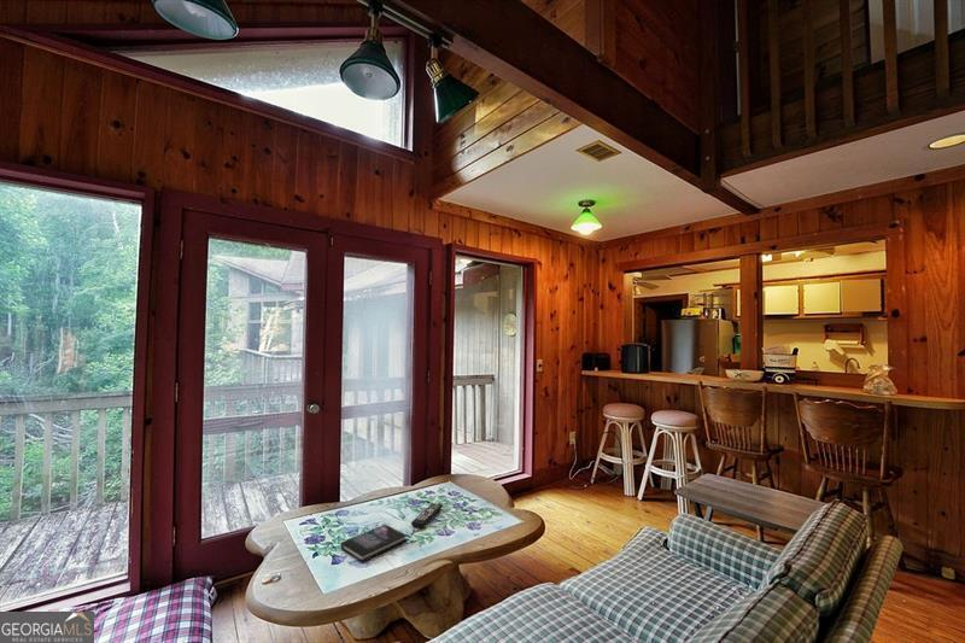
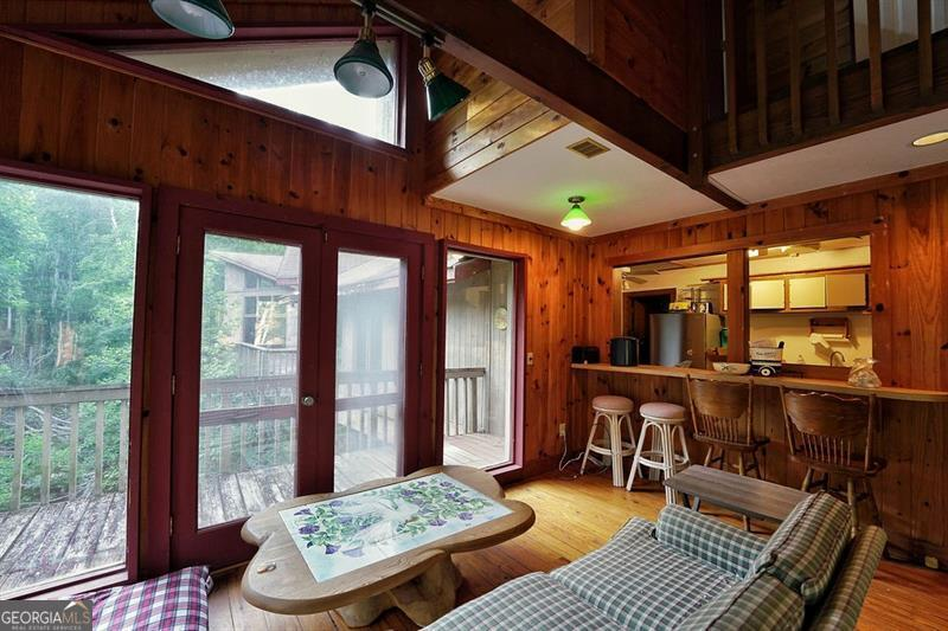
- book [340,524,409,563]
- remote control [410,502,444,528]
